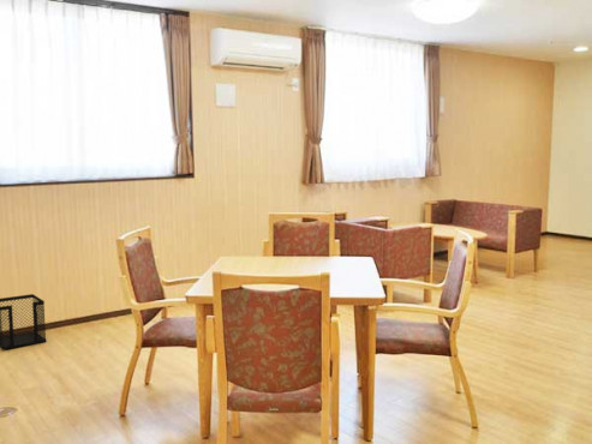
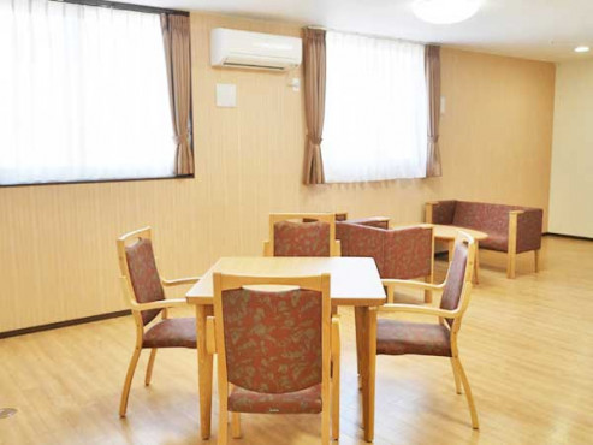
- wastebasket [0,293,48,350]
